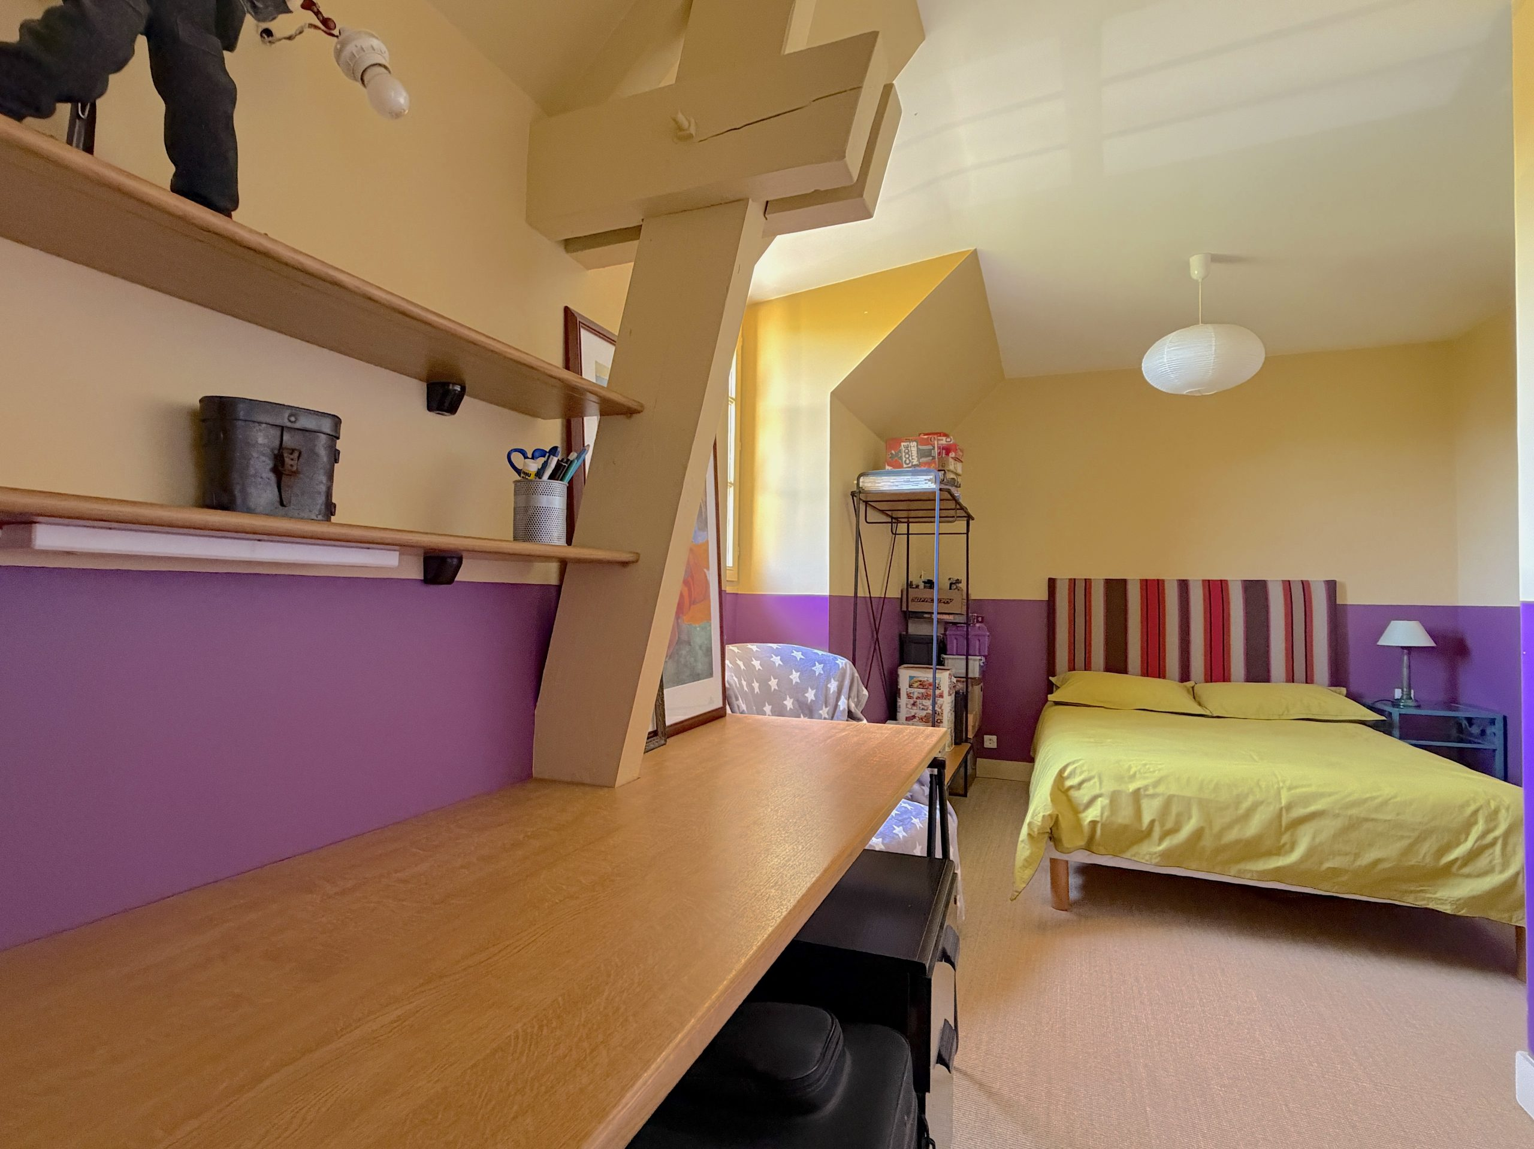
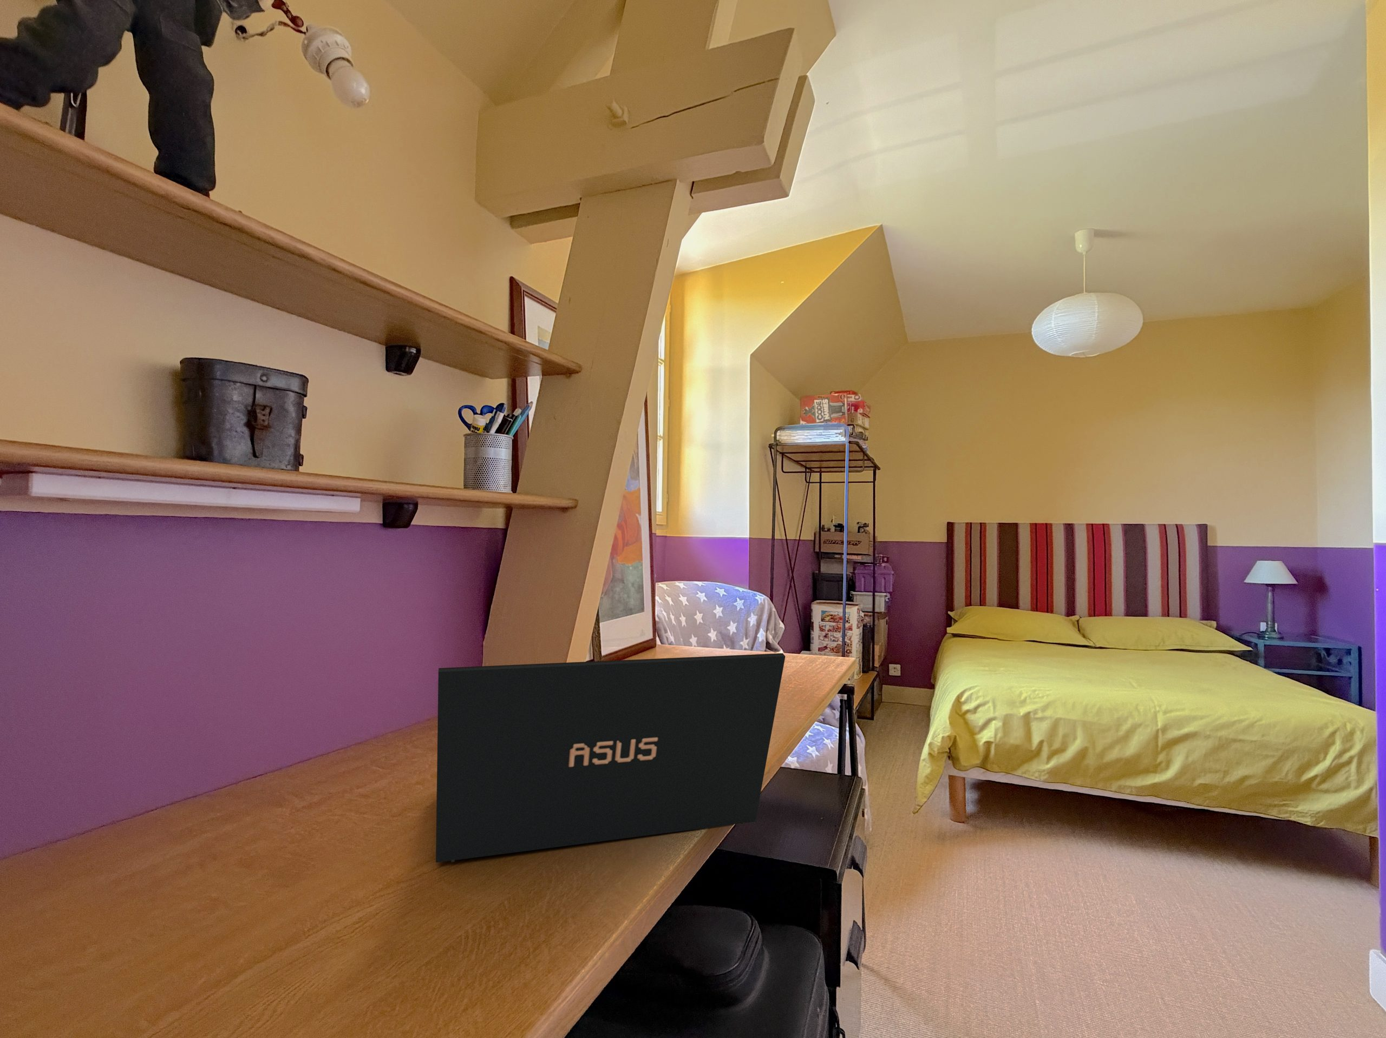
+ laptop [435,652,786,862]
